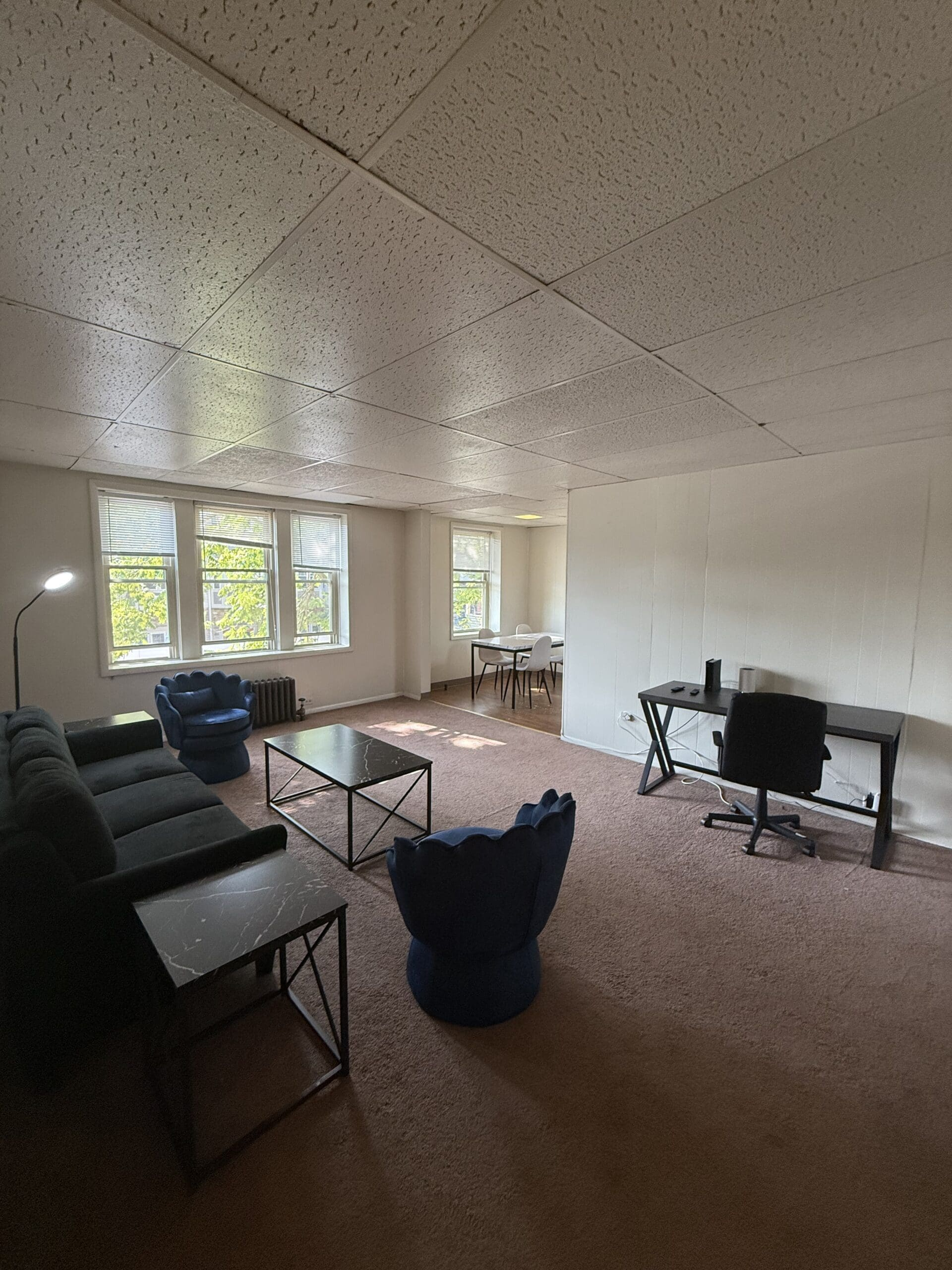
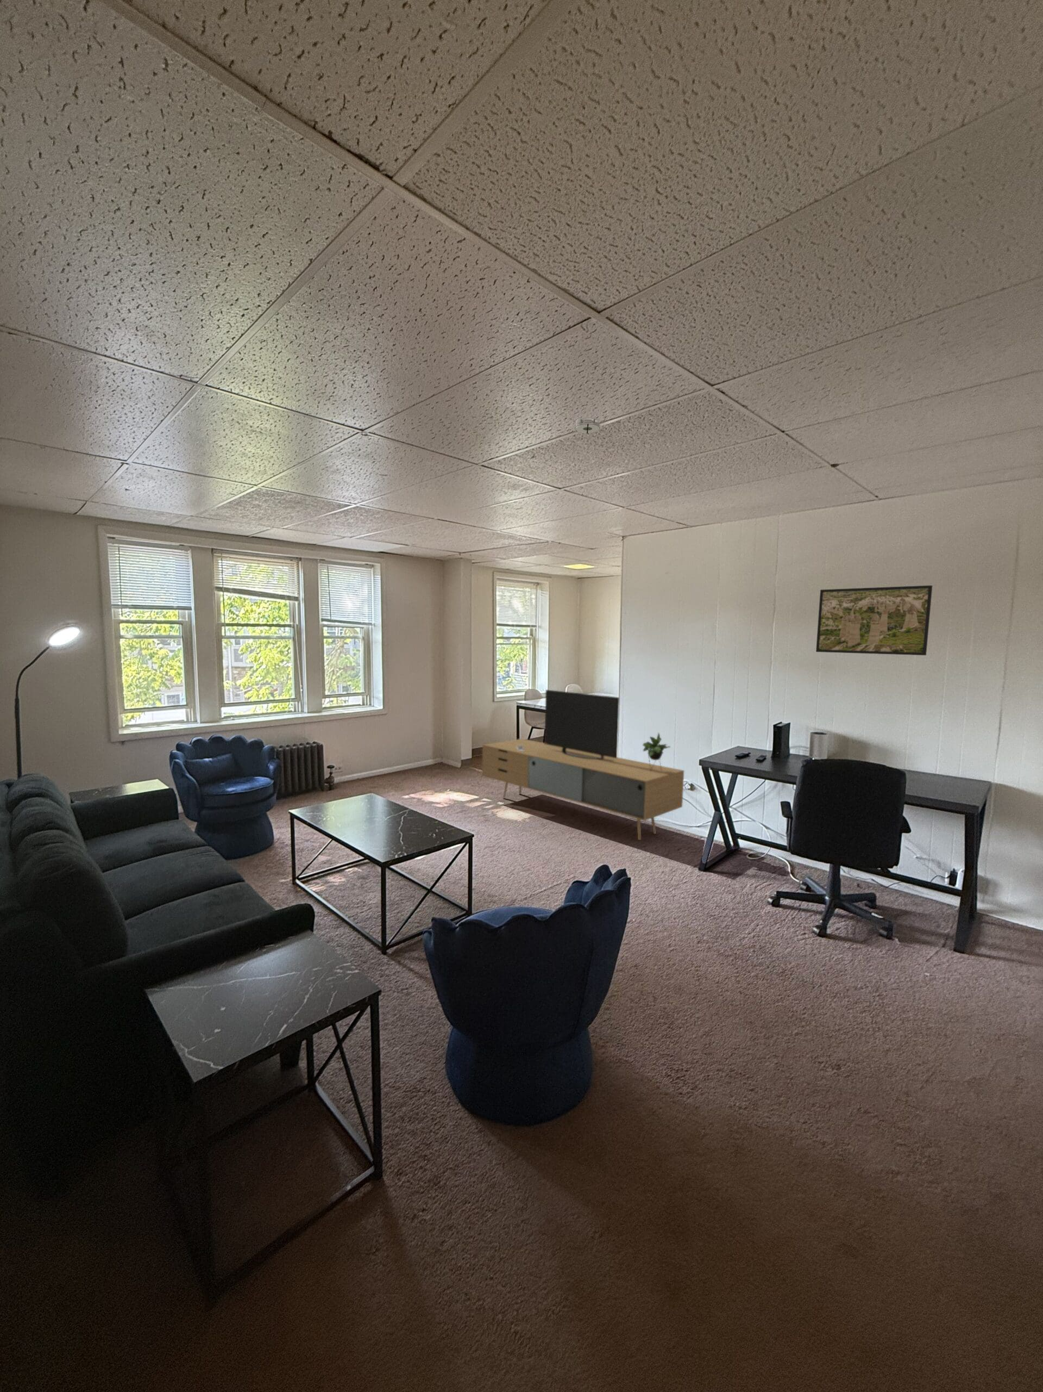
+ smoke detector [572,417,603,434]
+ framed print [815,585,932,655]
+ media console [481,689,685,841]
